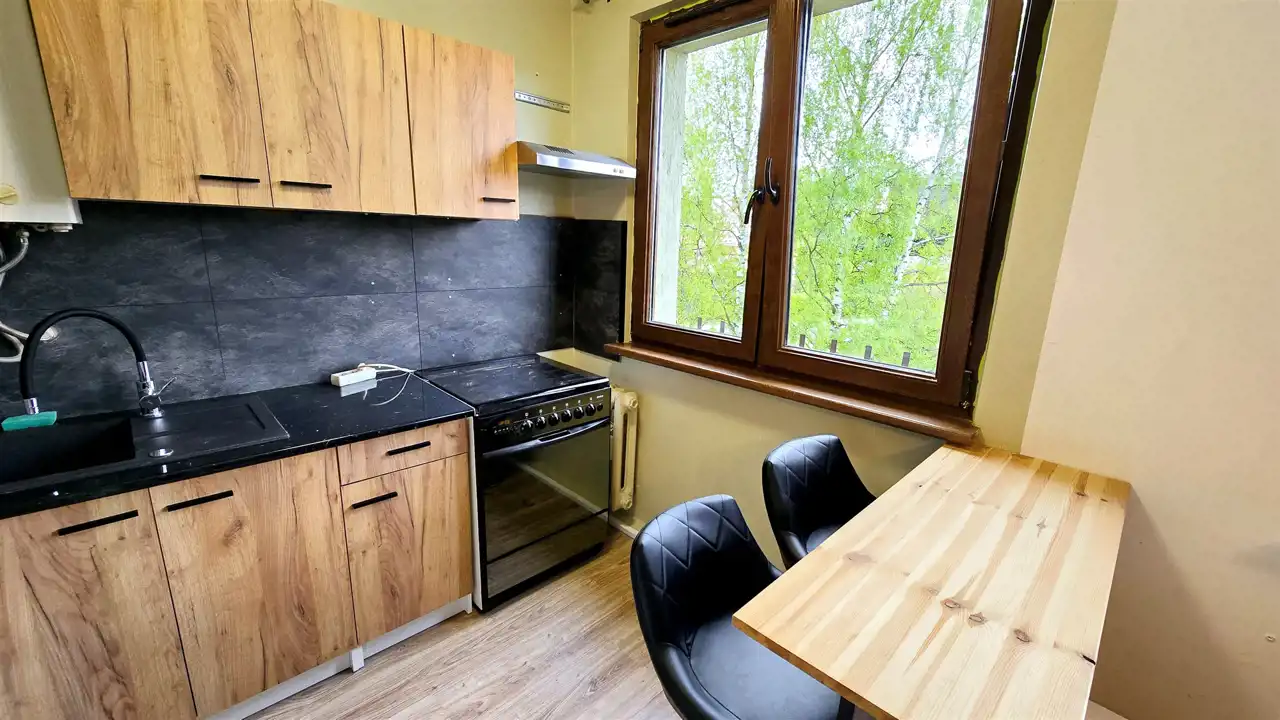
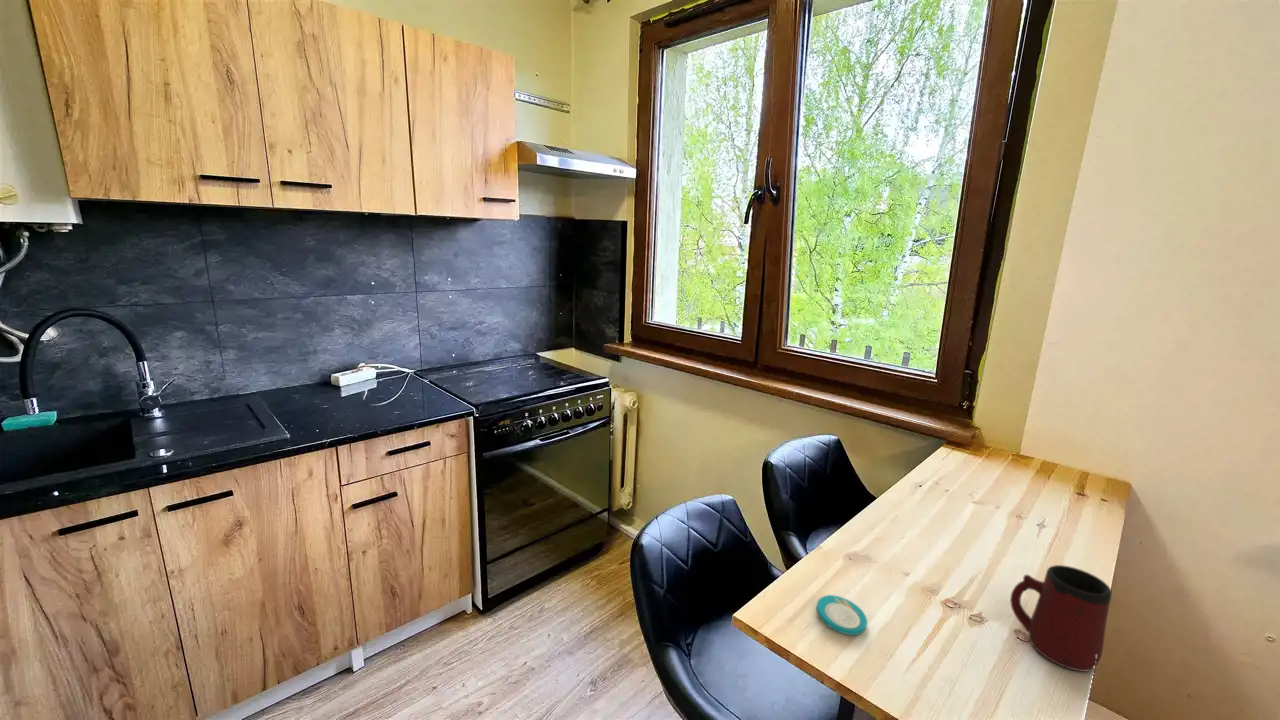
+ plate [815,594,868,636]
+ mug [1009,564,1113,672]
